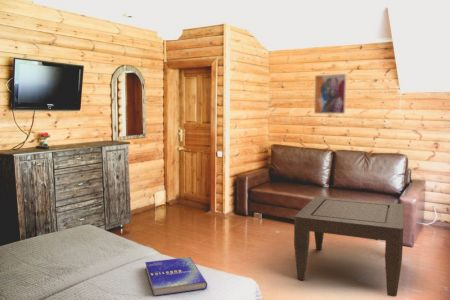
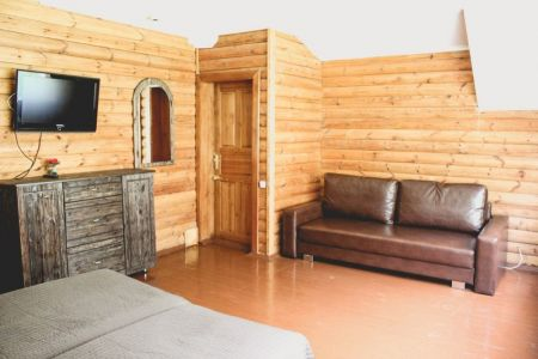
- wall art [313,73,347,115]
- book [144,256,208,297]
- coffee table [293,196,405,298]
